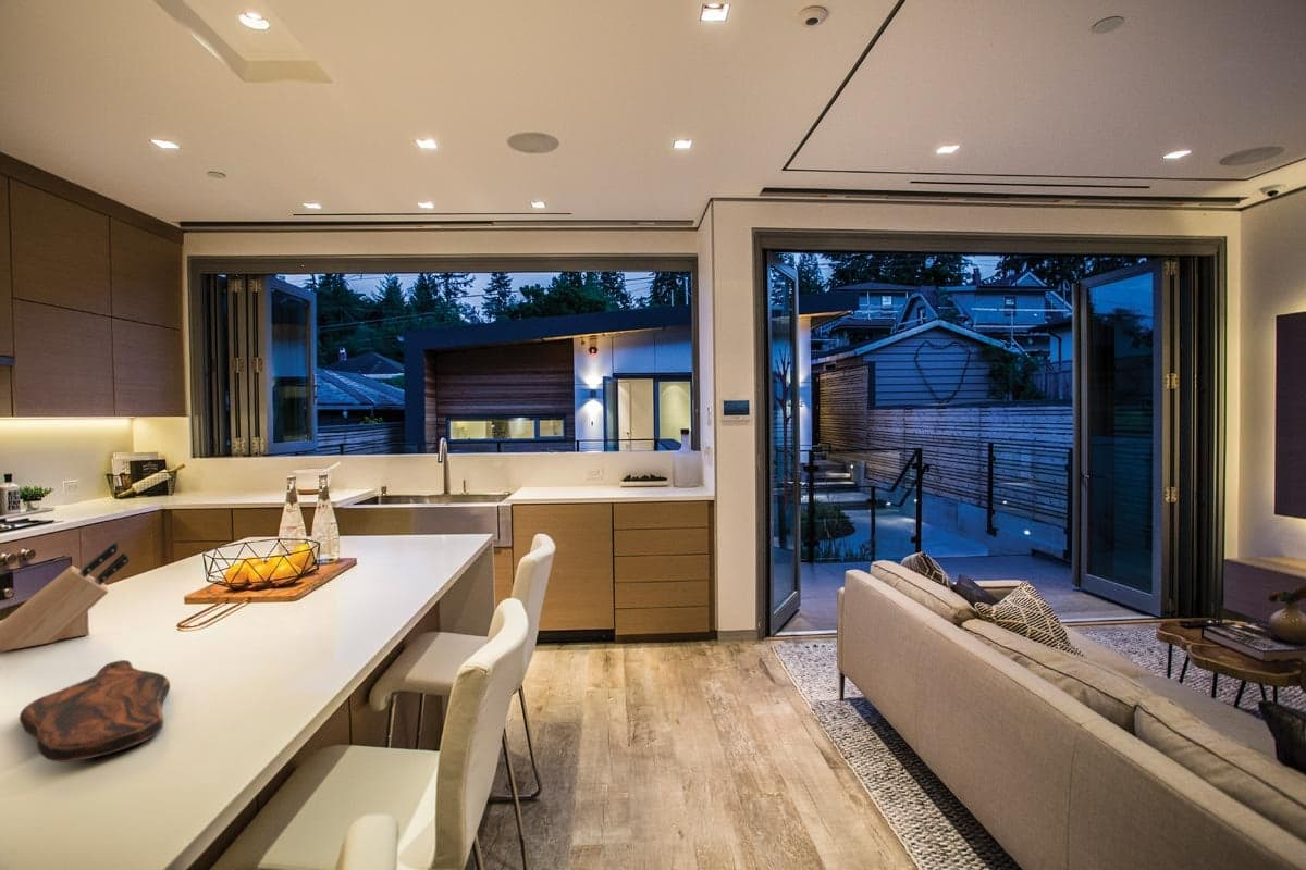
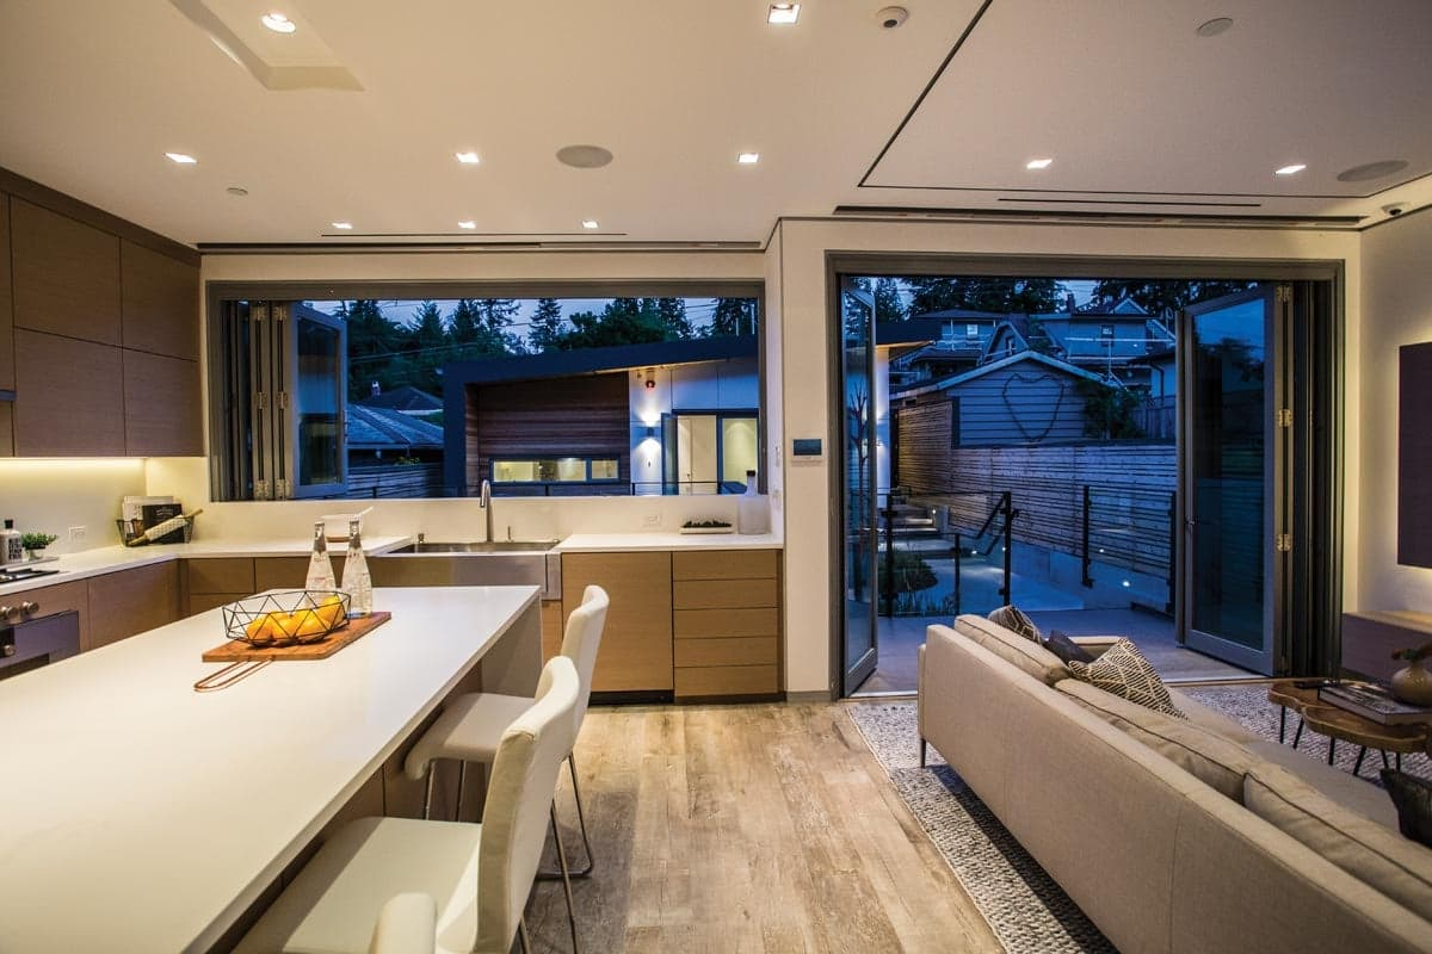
- cutting board [19,659,171,763]
- knife block [0,540,130,652]
